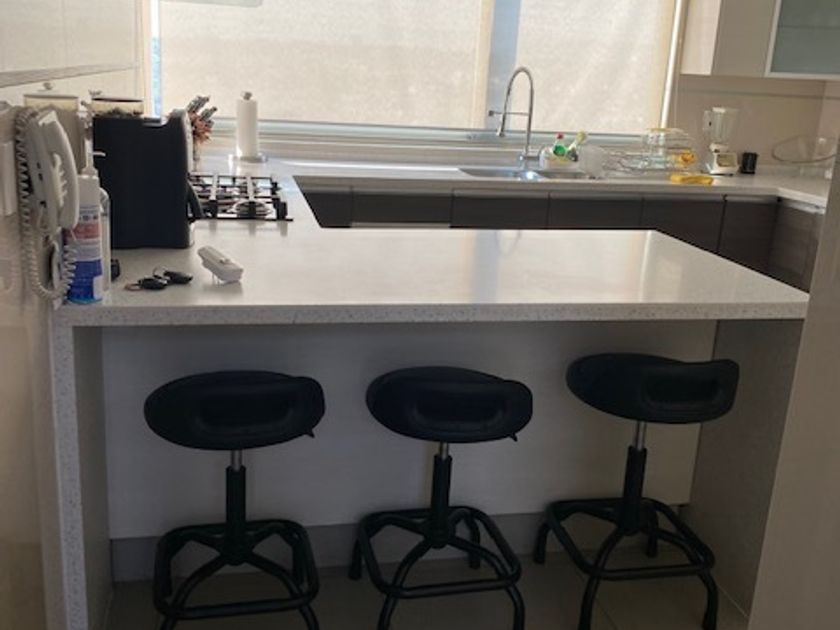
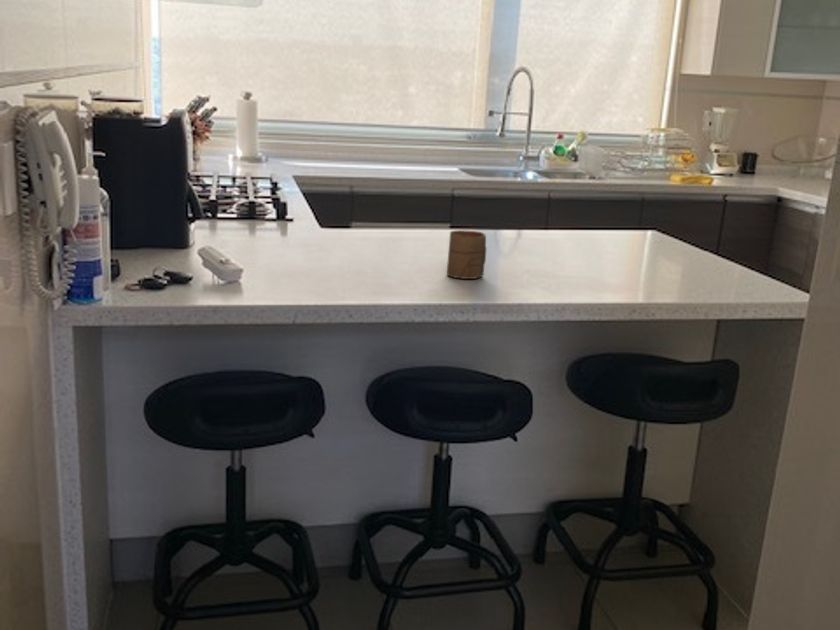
+ cup [446,229,487,280]
